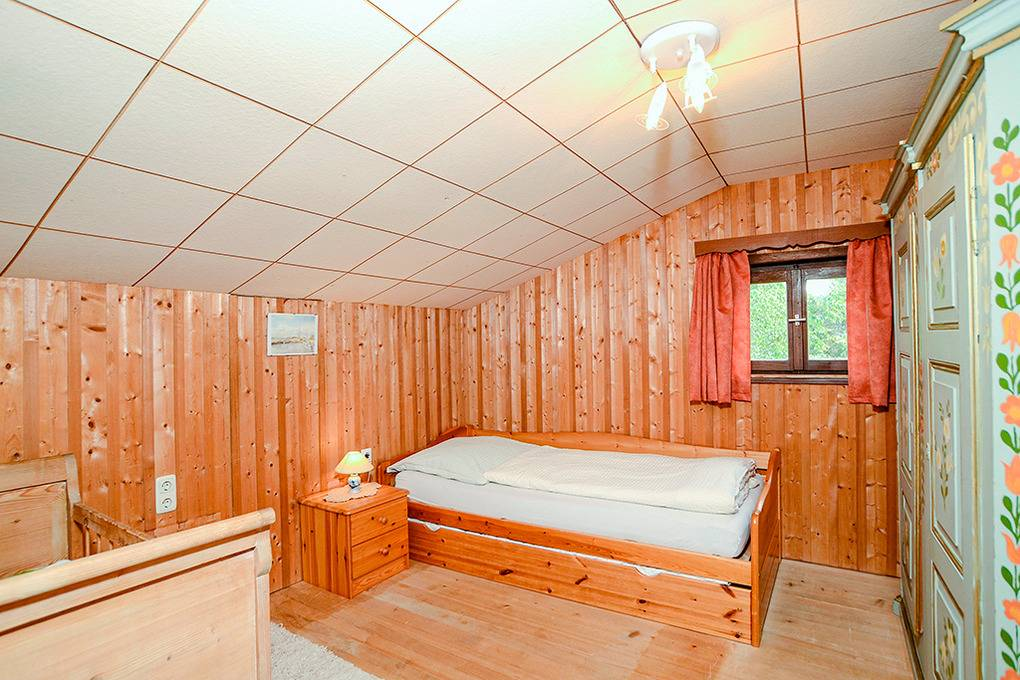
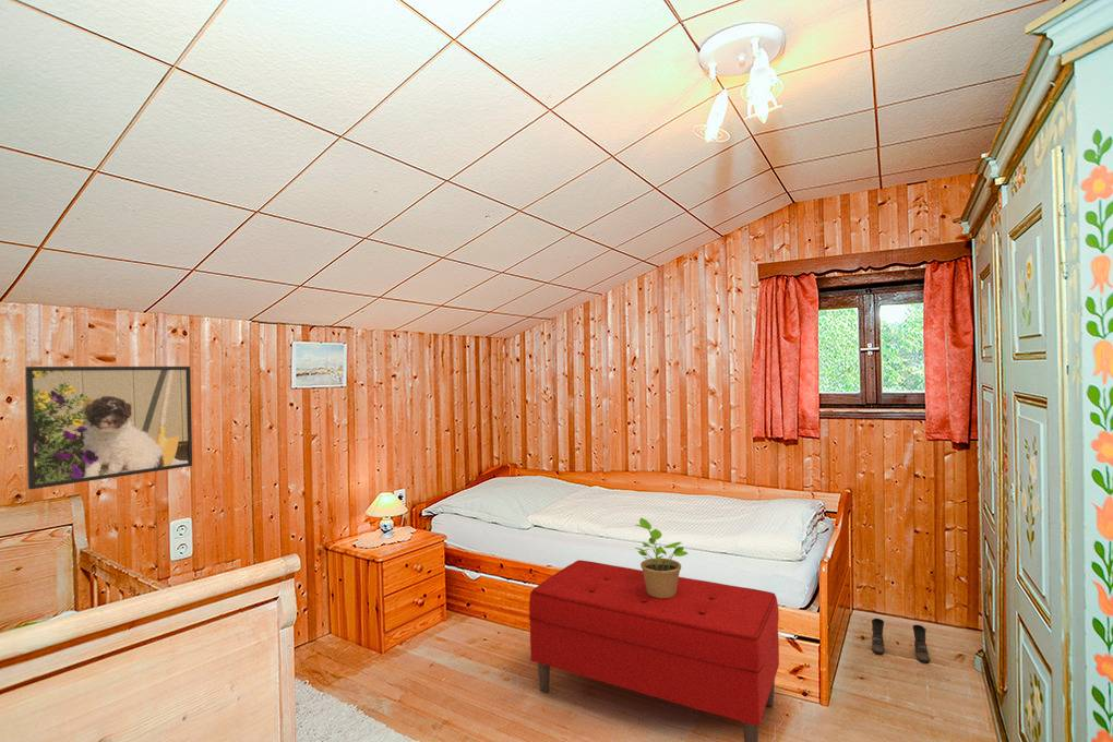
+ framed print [24,366,193,490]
+ potted plant [634,517,689,598]
+ bench [528,559,780,742]
+ boots [871,618,931,663]
